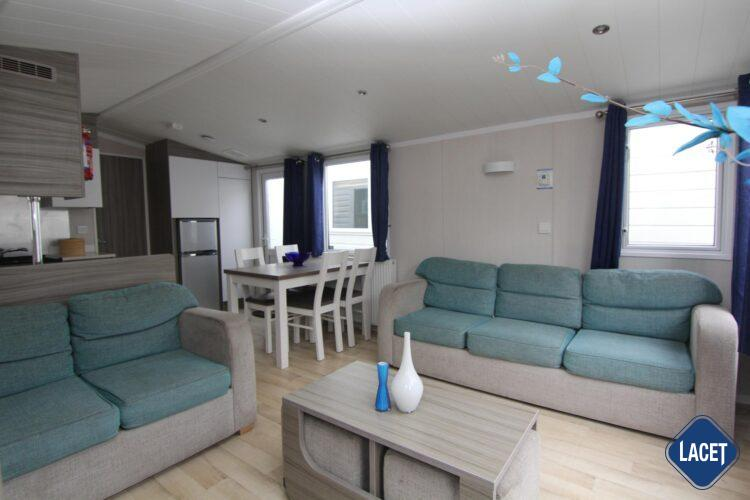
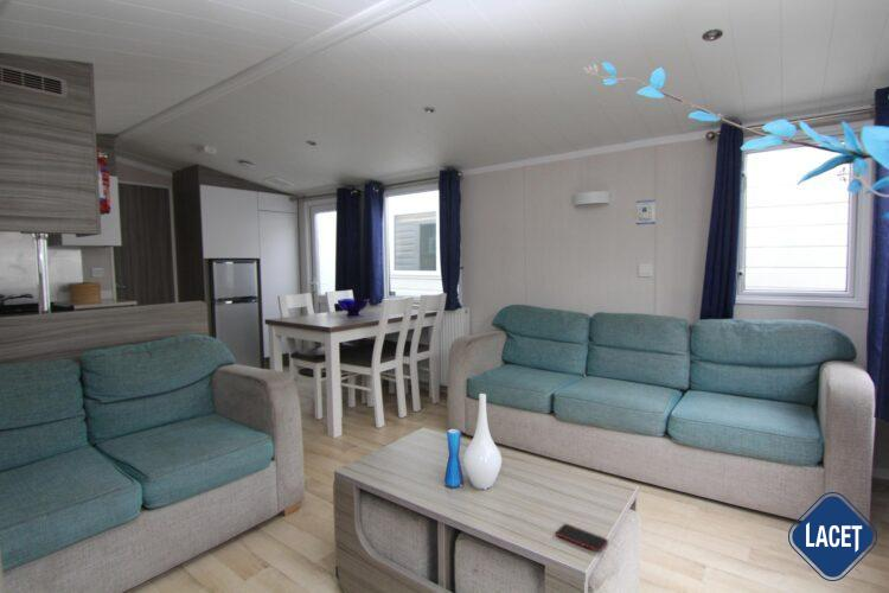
+ smartphone [555,523,609,553]
